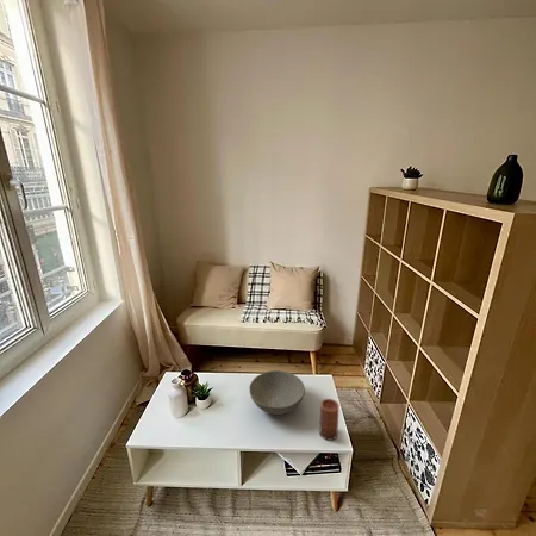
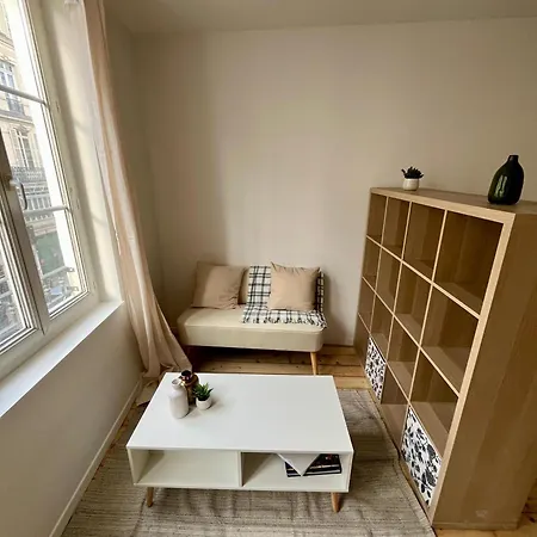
- candle [318,398,339,442]
- bowl [248,369,306,416]
